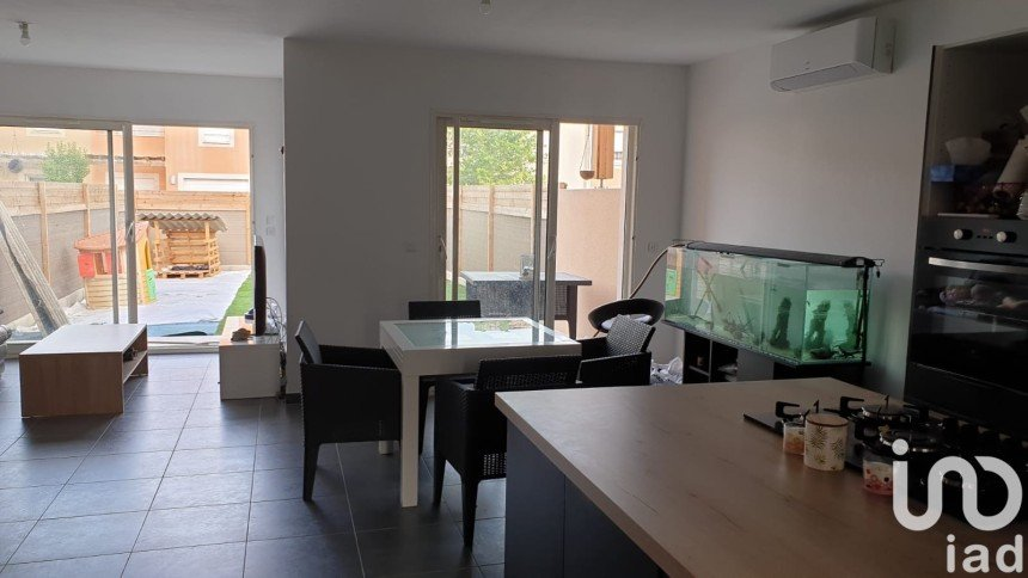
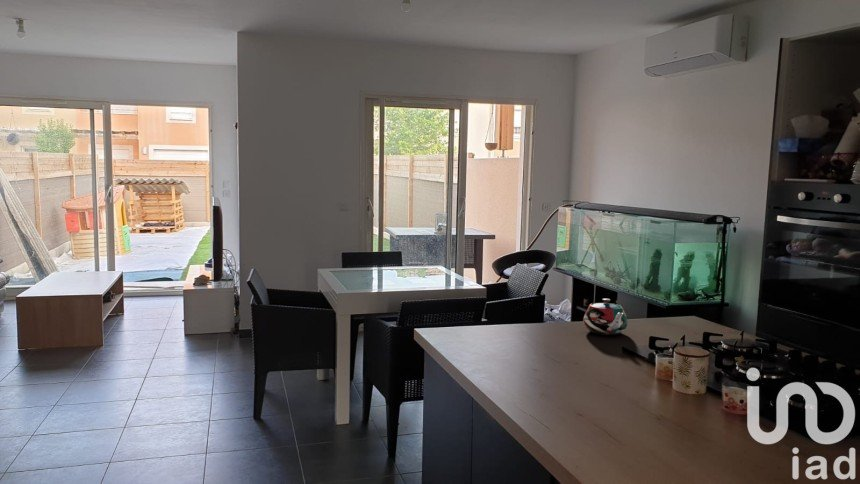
+ teapot [582,298,629,336]
